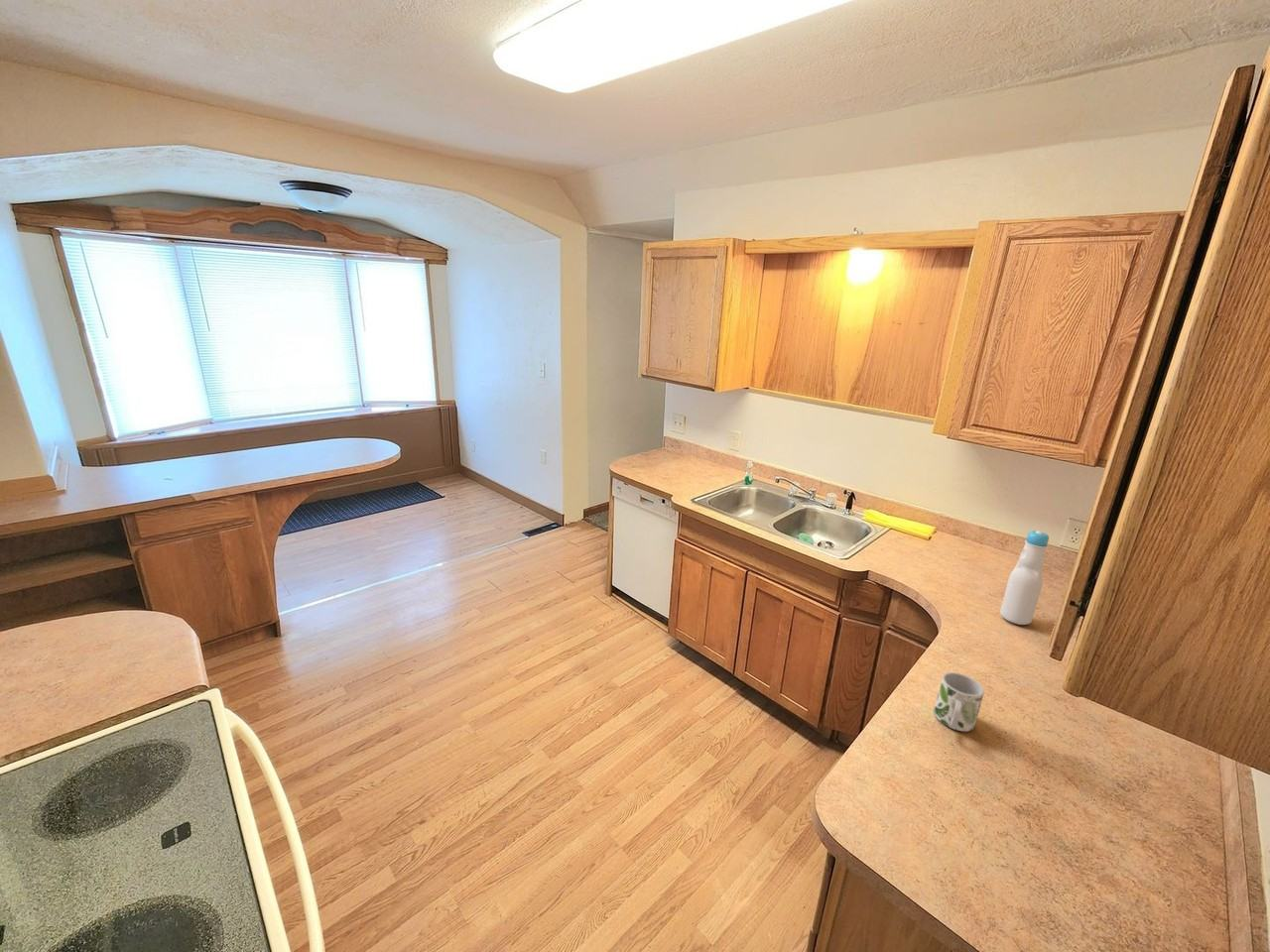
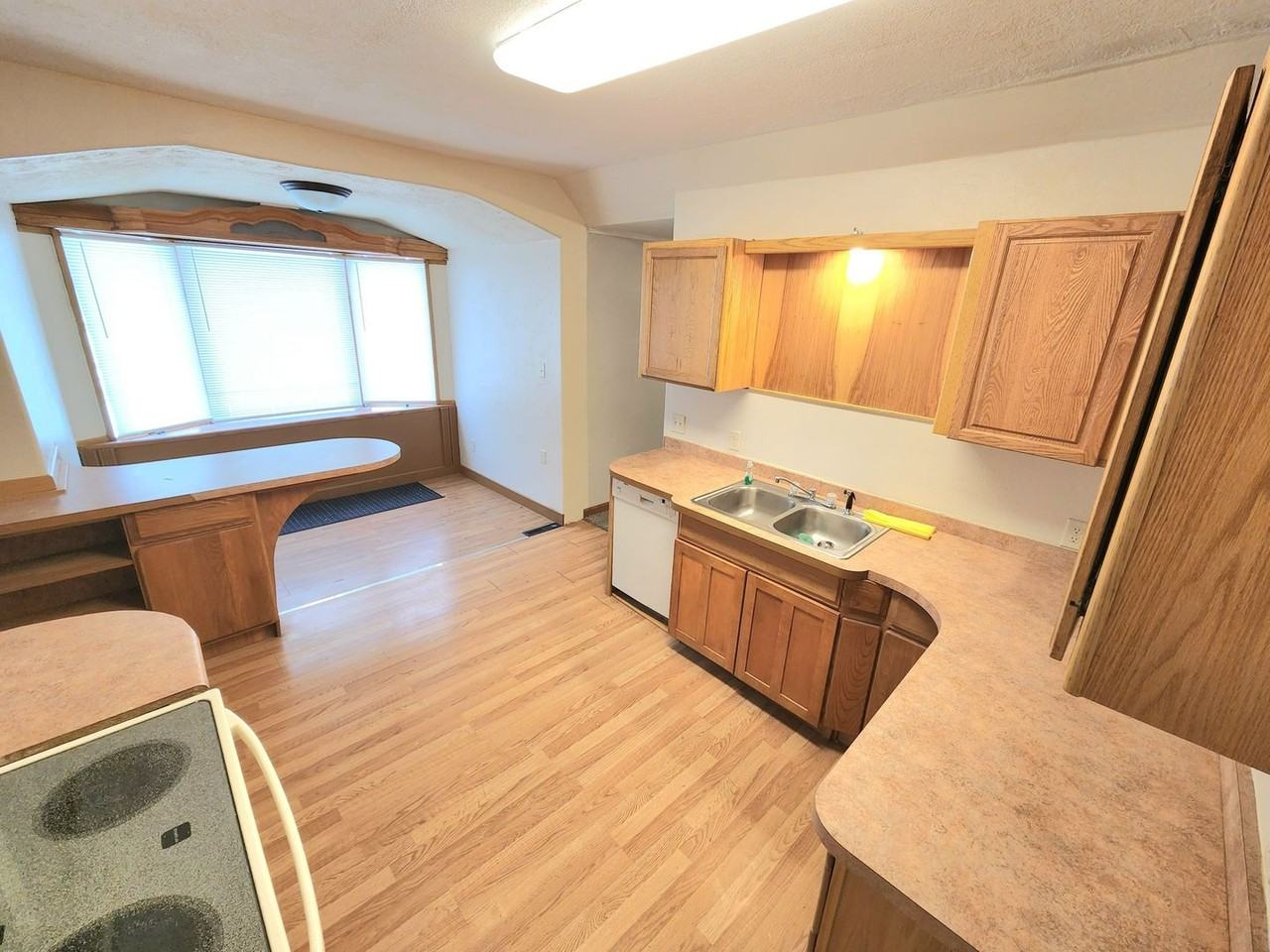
- mug [933,671,985,733]
- bottle [999,530,1050,626]
